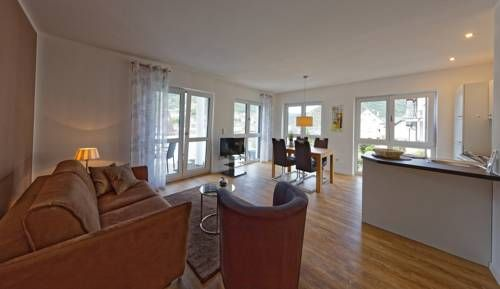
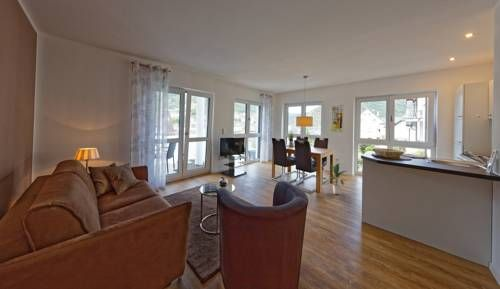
+ indoor plant [325,162,348,195]
